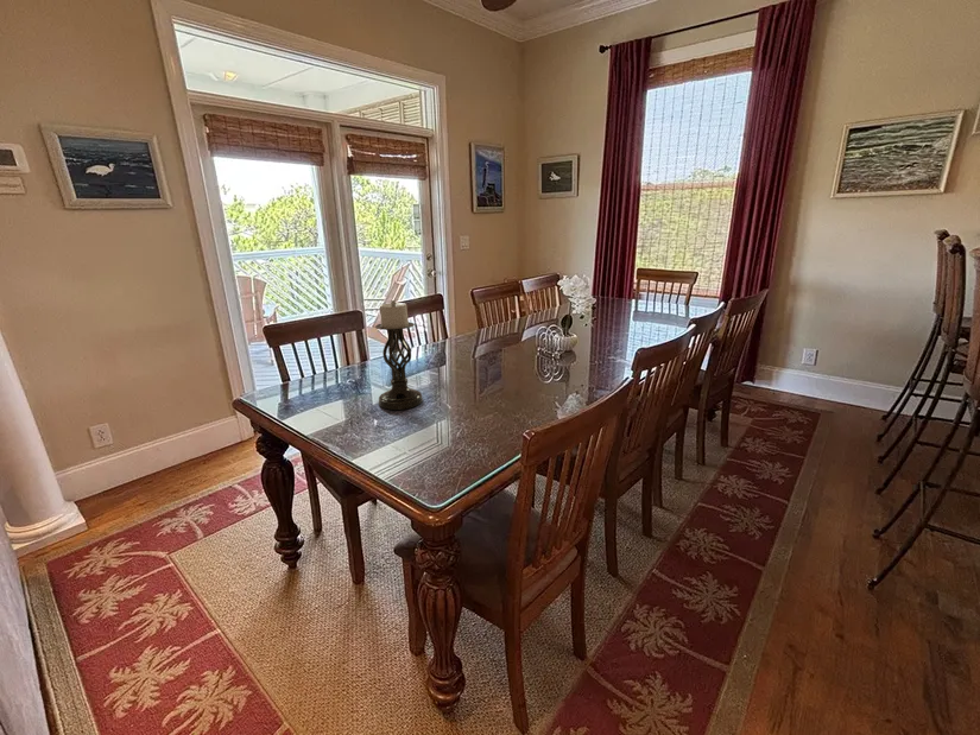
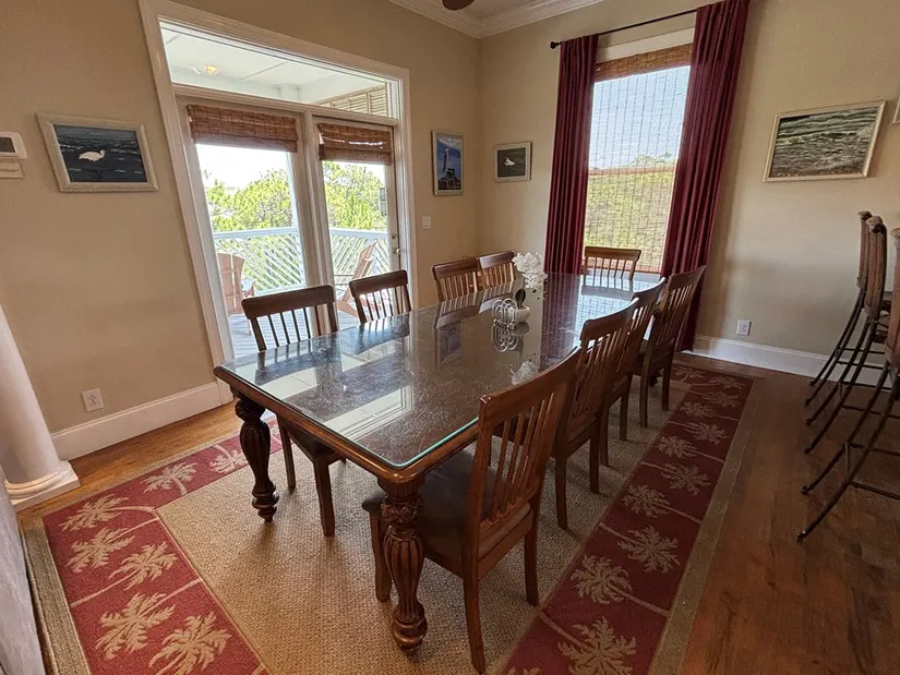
- candle holder [374,299,424,411]
